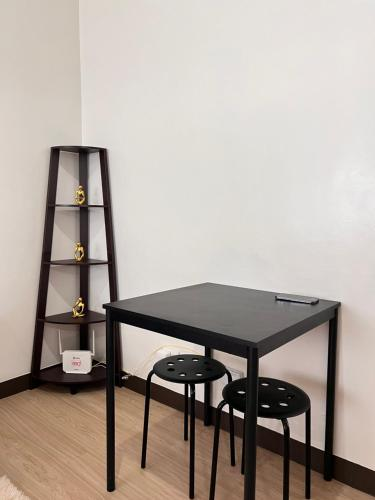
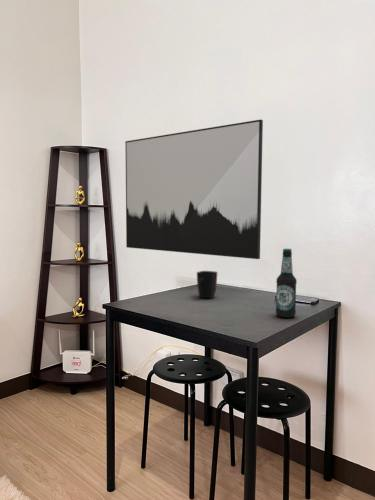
+ wall art [124,119,264,260]
+ mug [196,270,219,300]
+ bottle [275,248,298,319]
